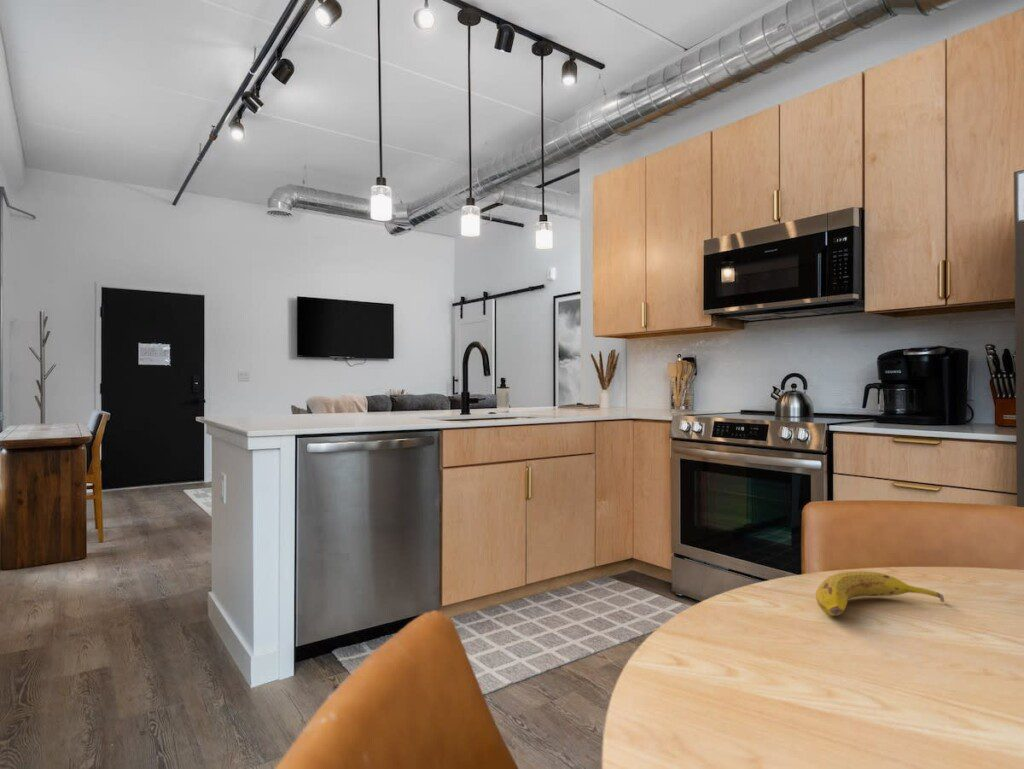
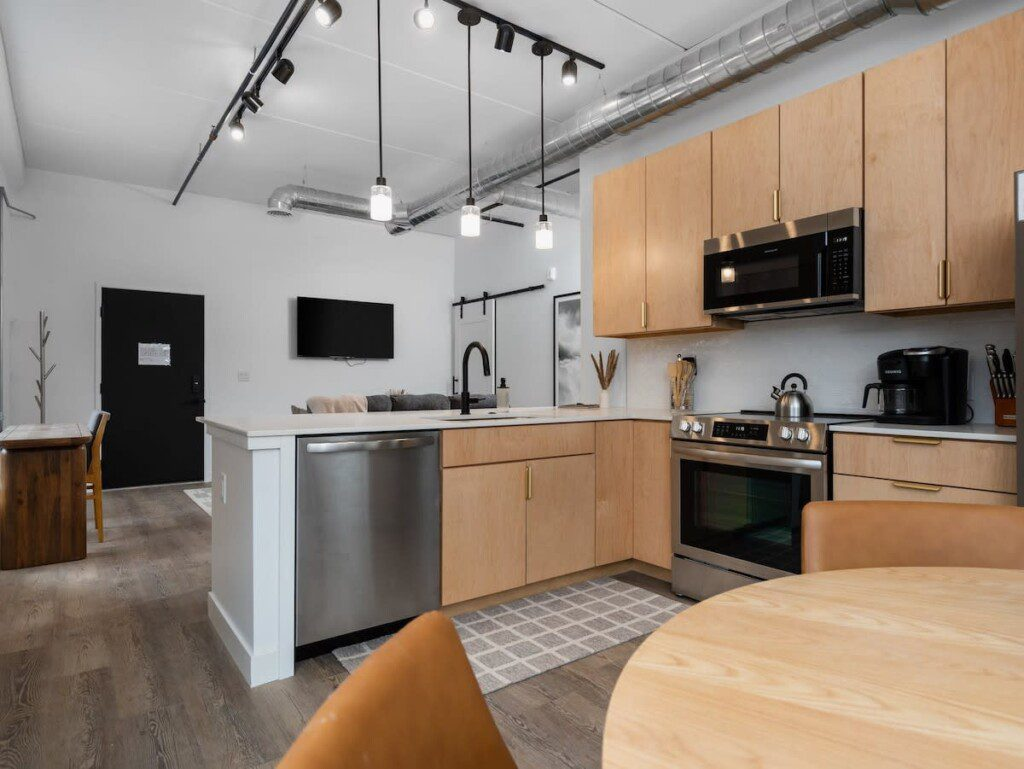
- fruit [815,570,946,617]
